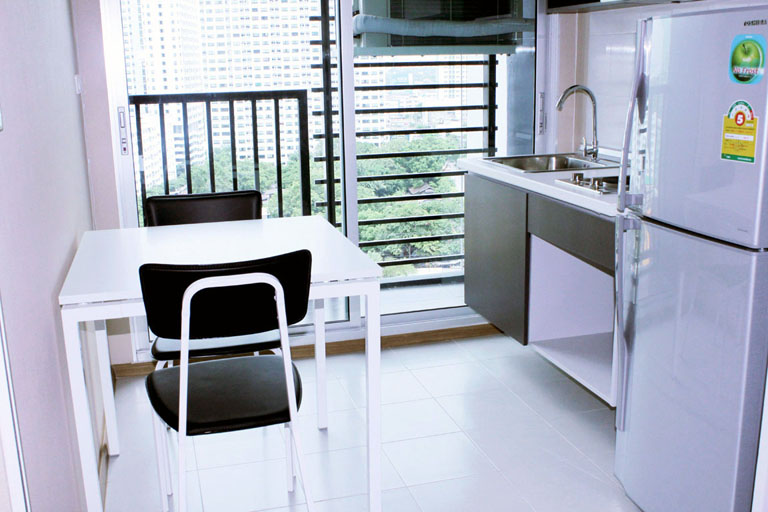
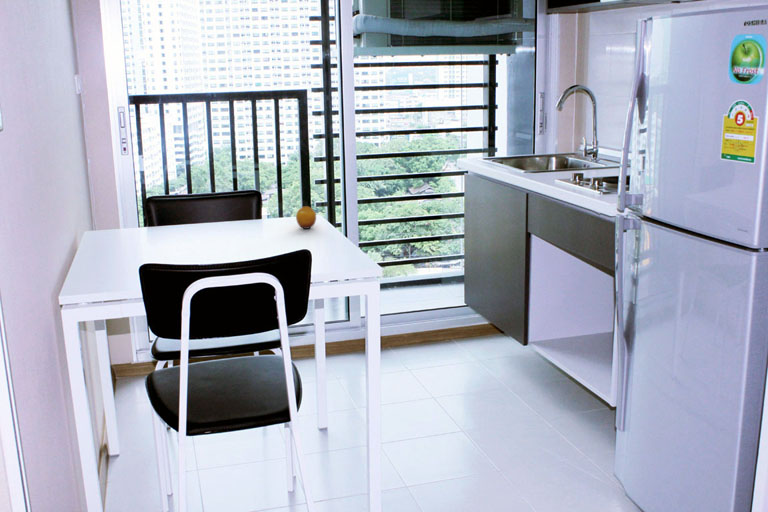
+ fruit [295,205,317,230]
